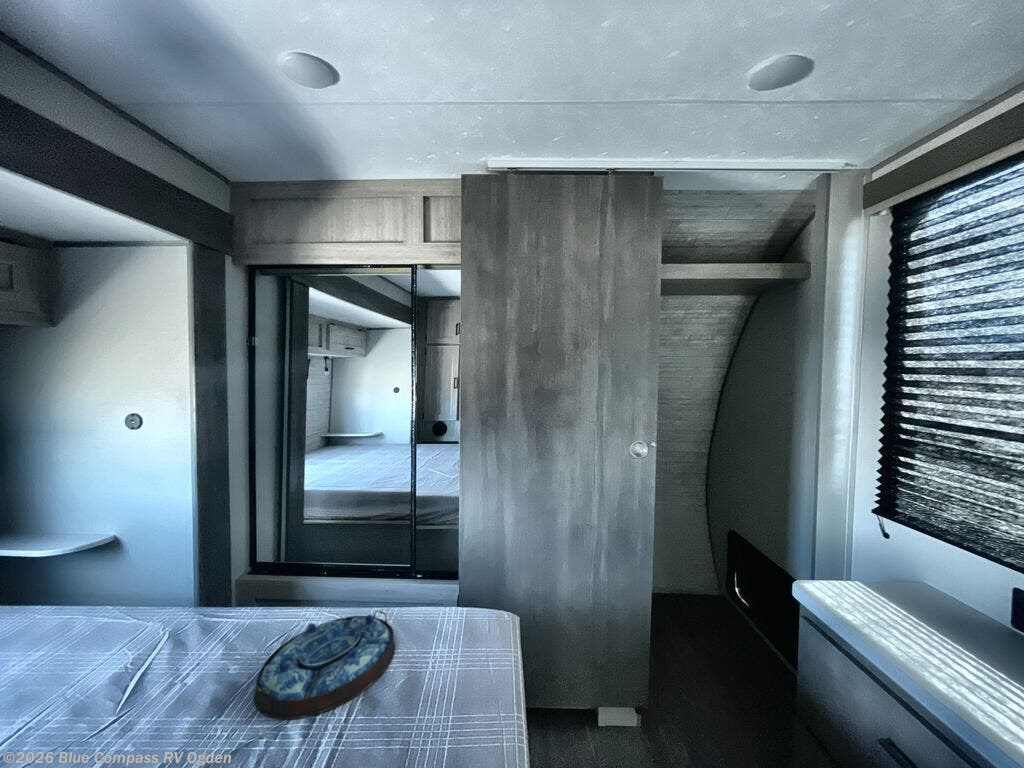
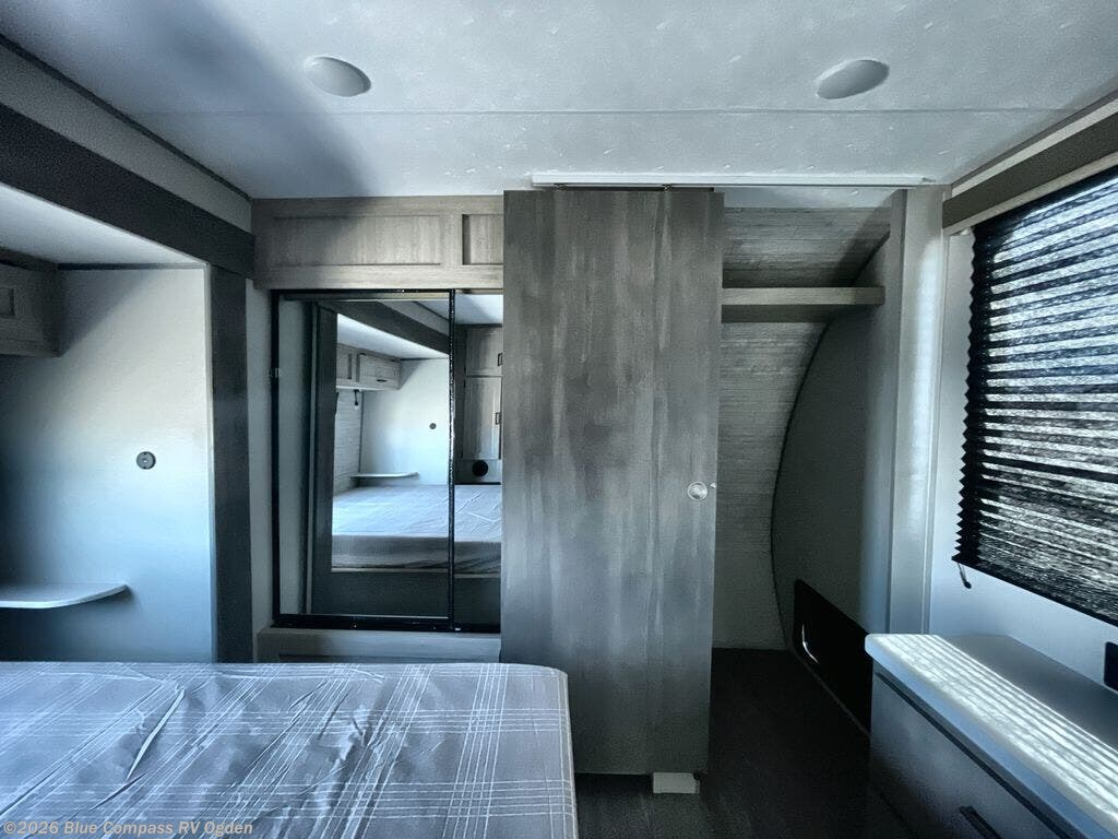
- serving tray [253,610,396,720]
